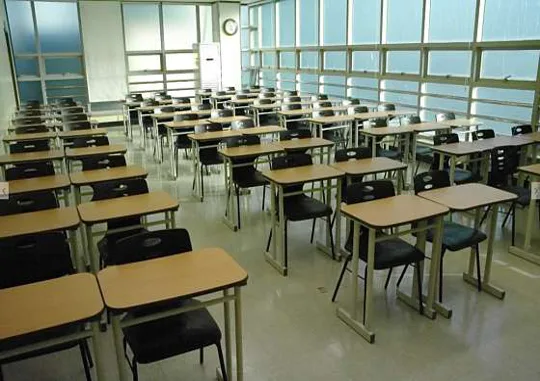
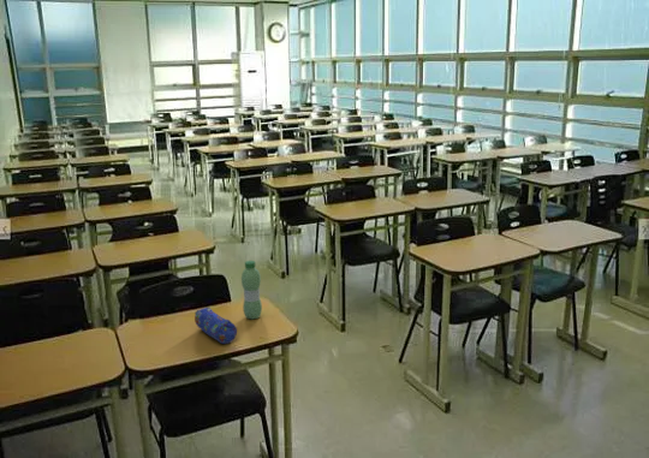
+ pencil case [193,307,238,345]
+ water bottle [240,260,263,321]
